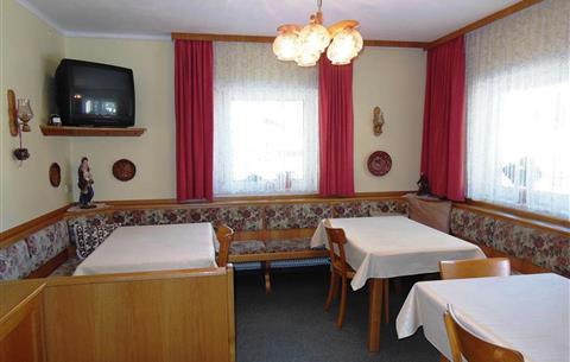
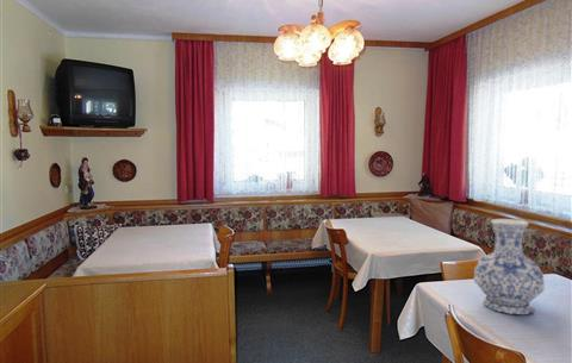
+ vase [473,218,546,315]
